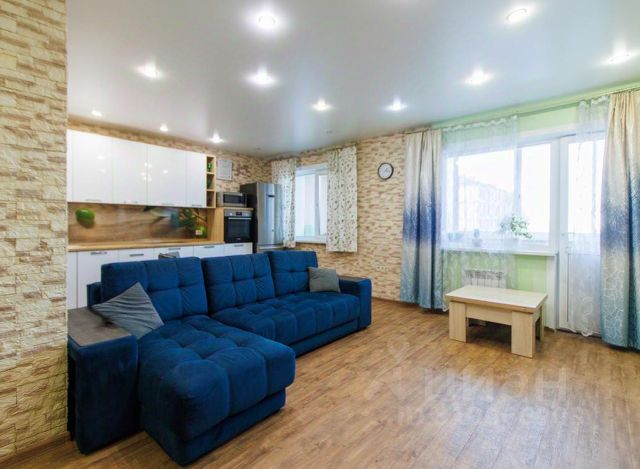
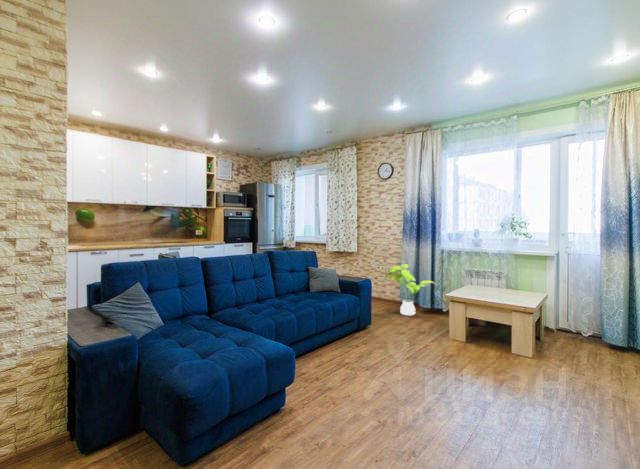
+ house plant [384,263,435,316]
